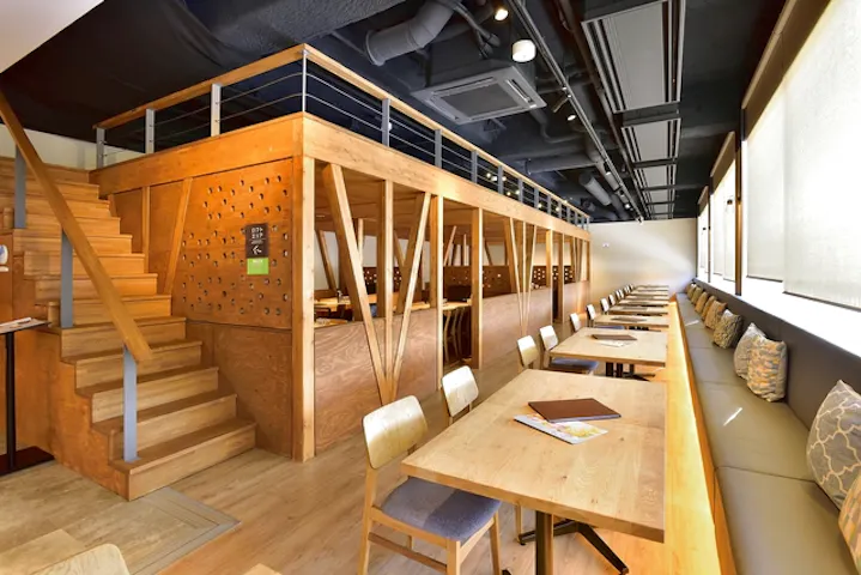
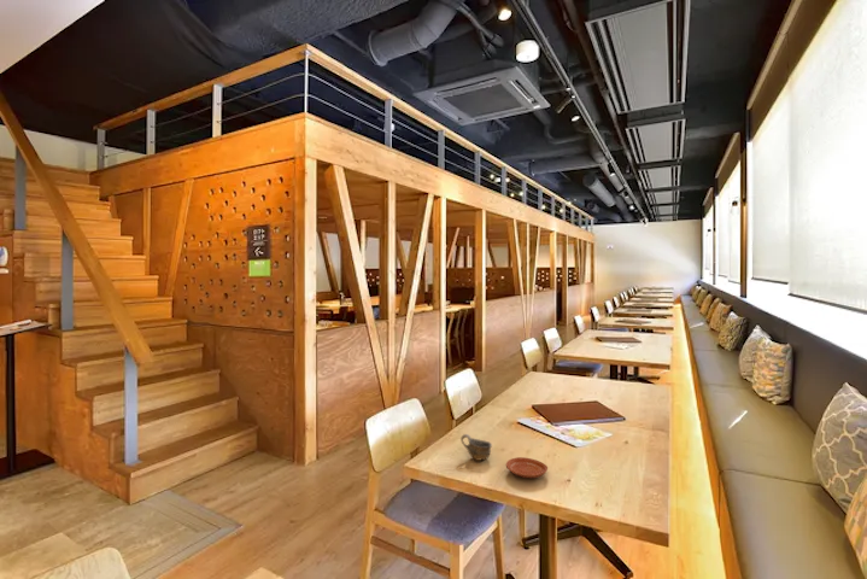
+ plate [505,456,549,479]
+ cup [459,433,493,462]
